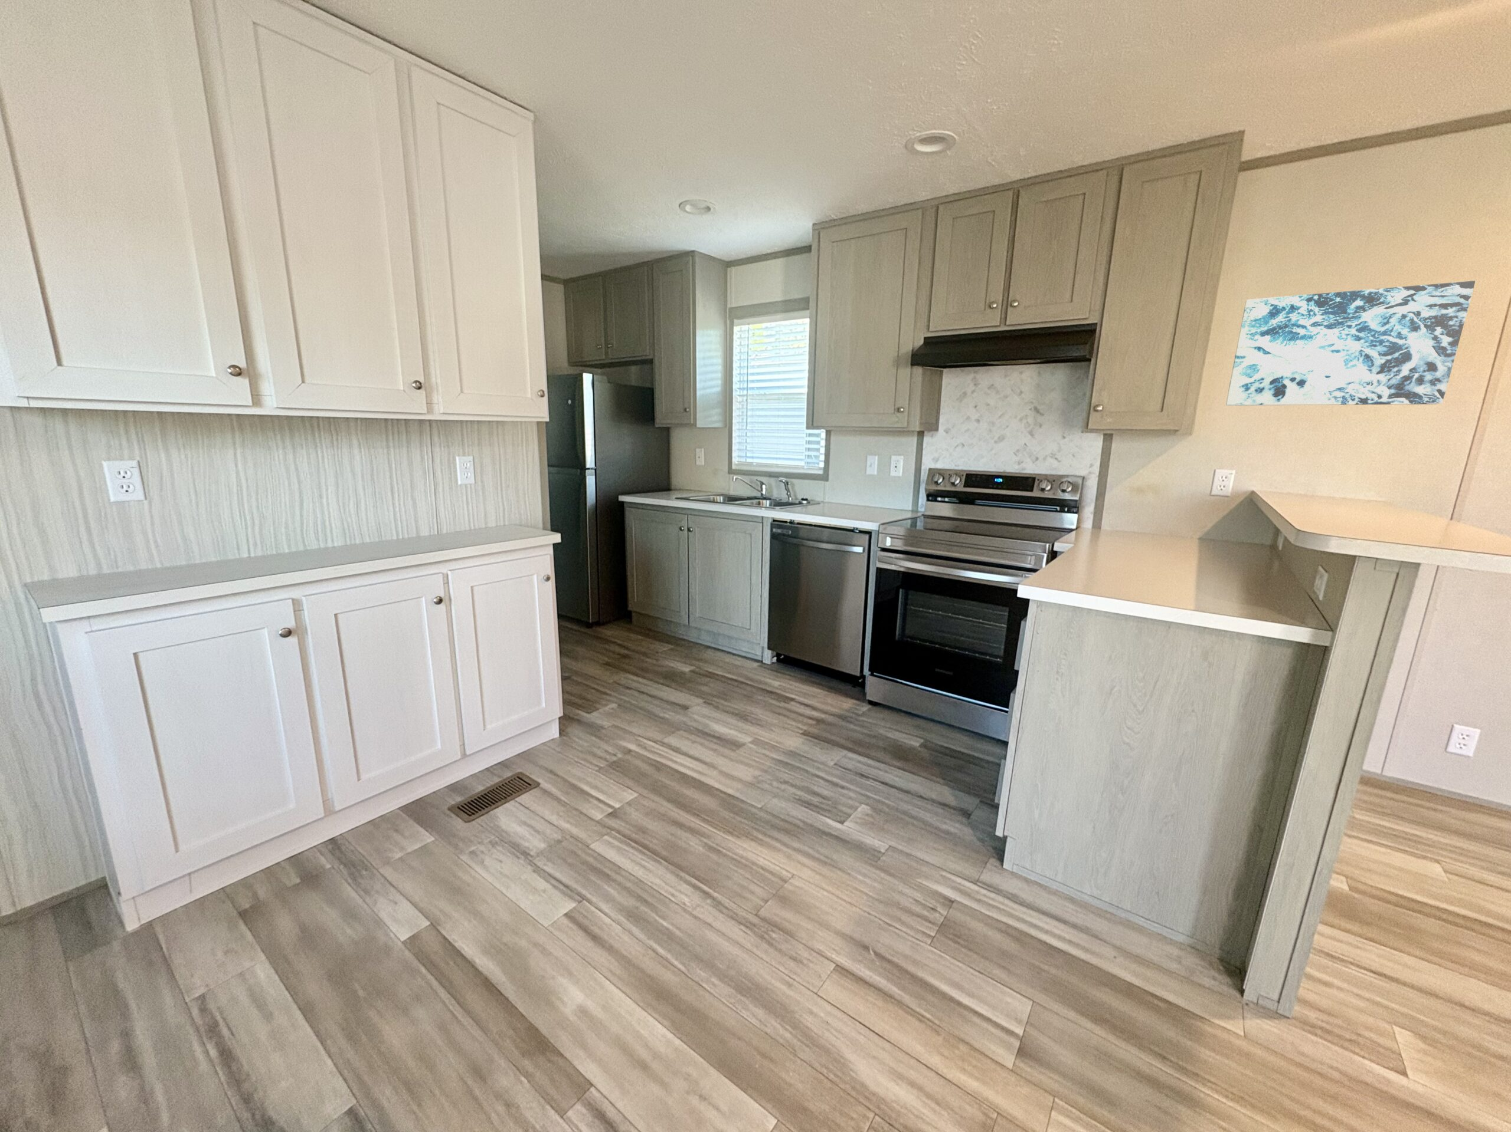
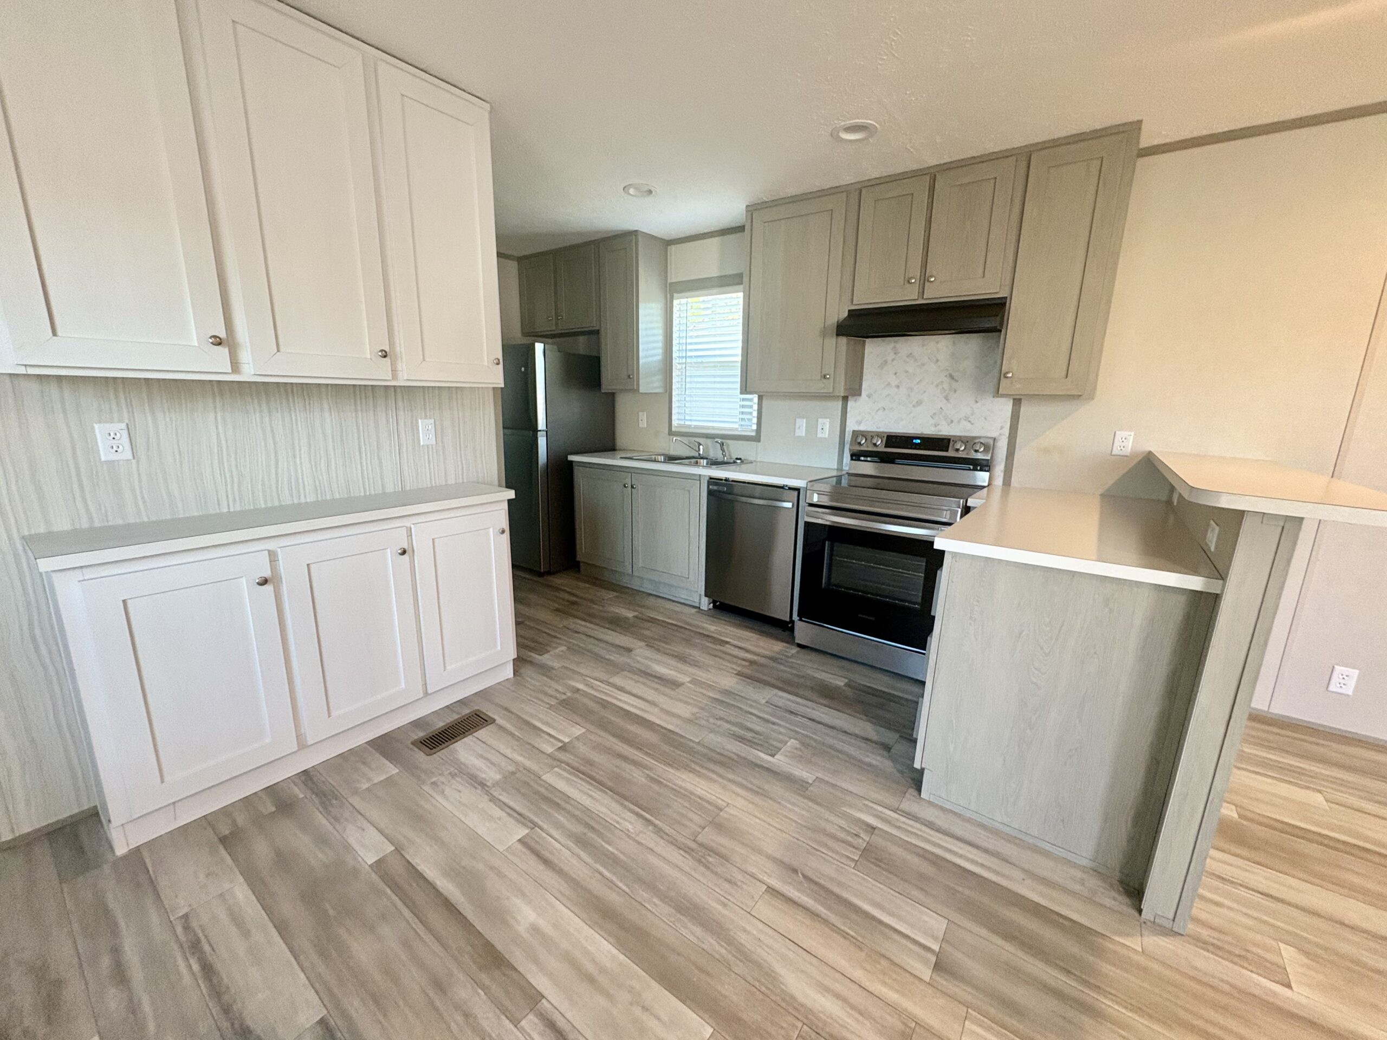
- wall art [1225,281,1475,407]
